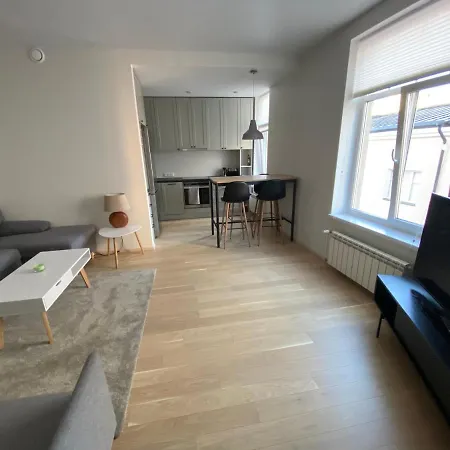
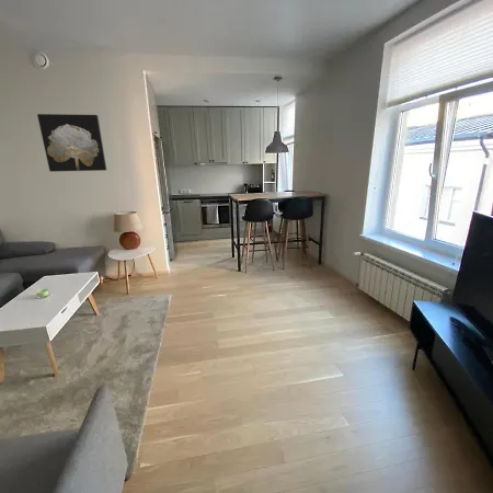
+ wall art [36,113,107,173]
